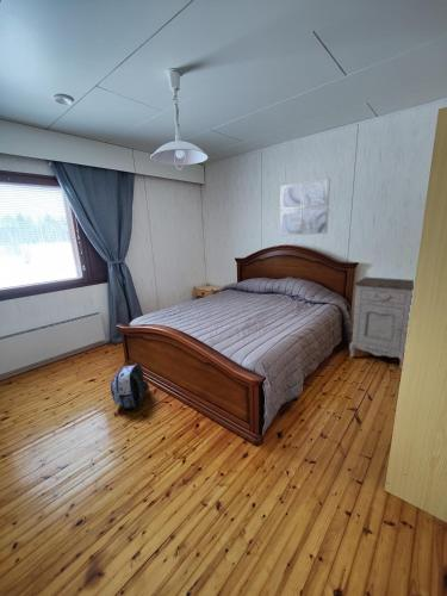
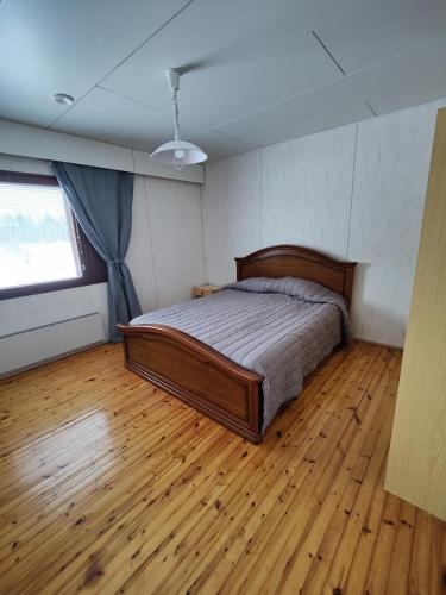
- wall art [279,176,331,236]
- backpack [110,362,150,412]
- nightstand [348,277,415,371]
